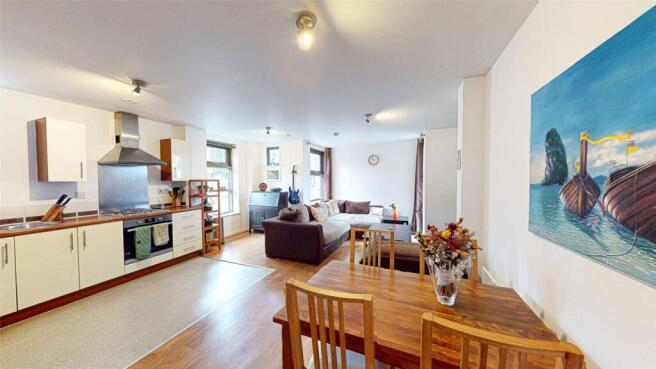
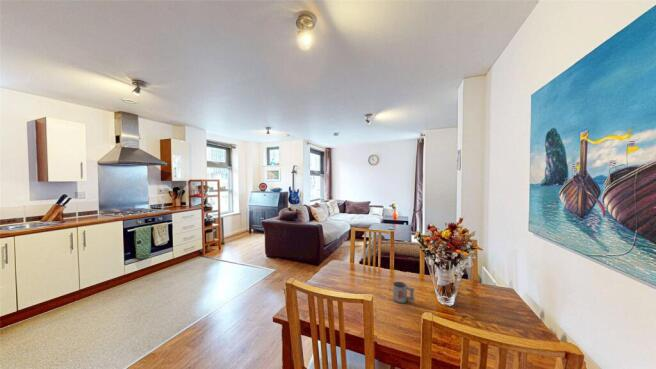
+ mug [392,281,416,304]
